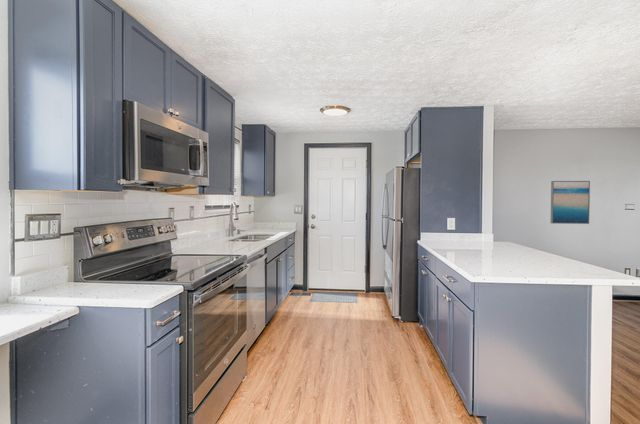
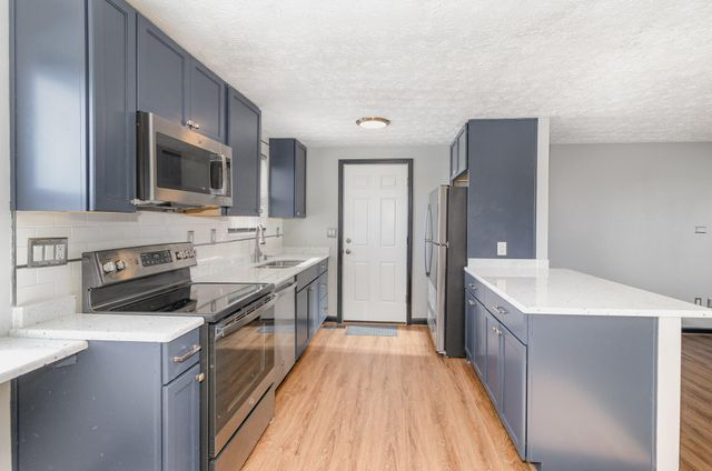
- wall art [550,180,591,225]
